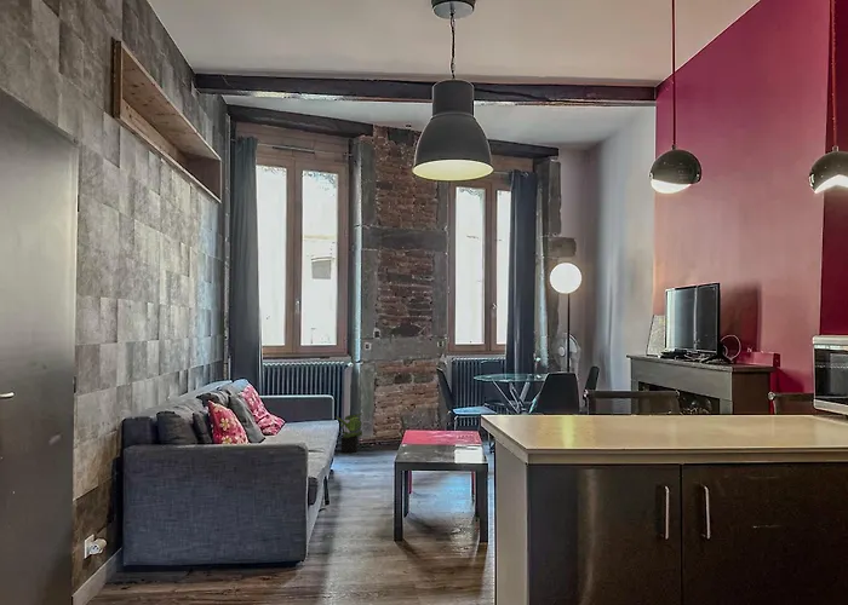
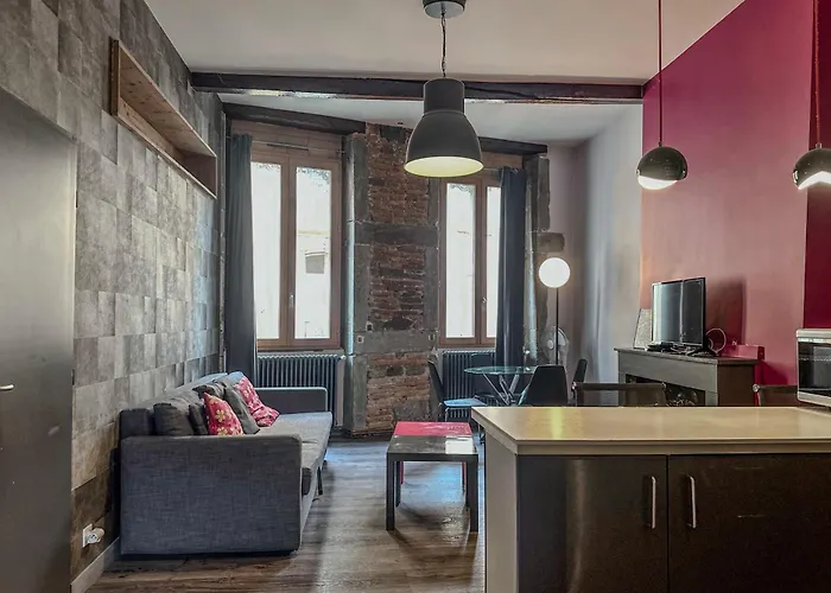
- potted plant [334,411,363,455]
